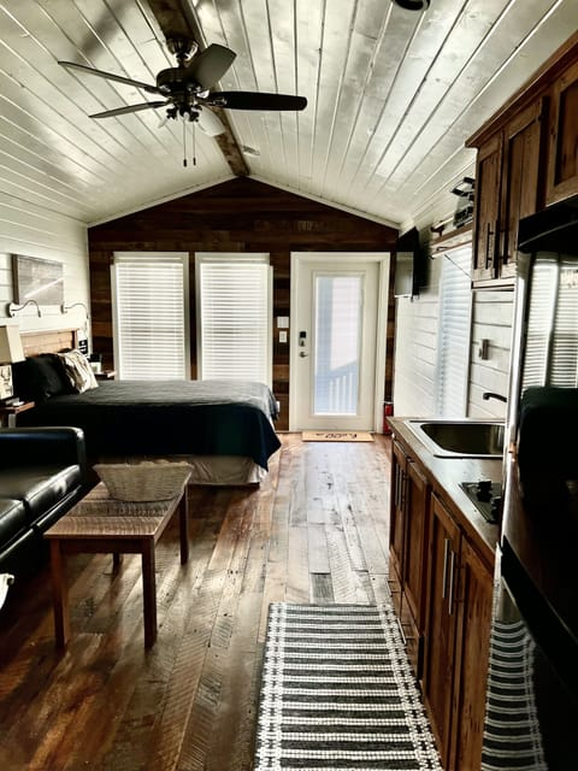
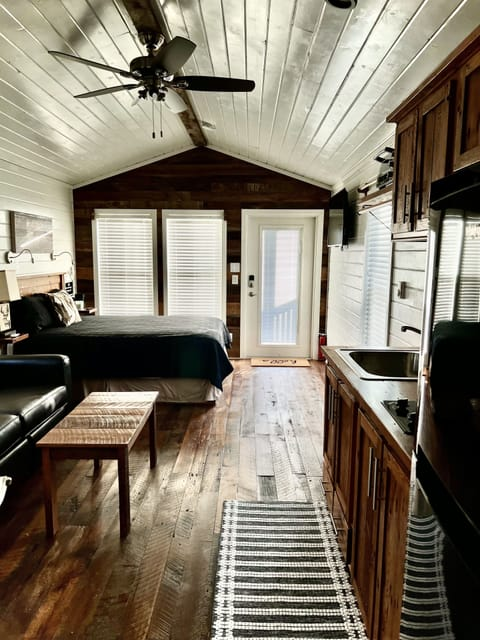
- fruit basket [92,455,196,504]
